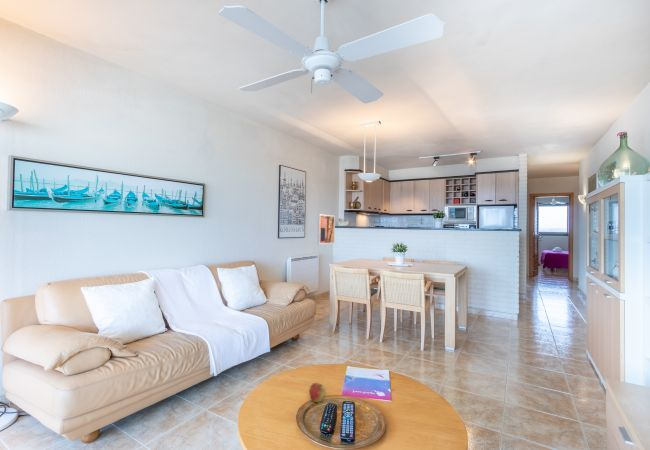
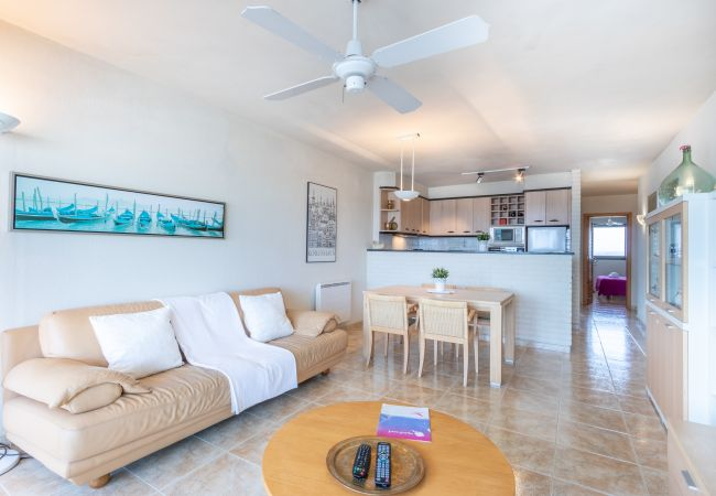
- wall art [316,213,336,245]
- apple [308,382,327,403]
